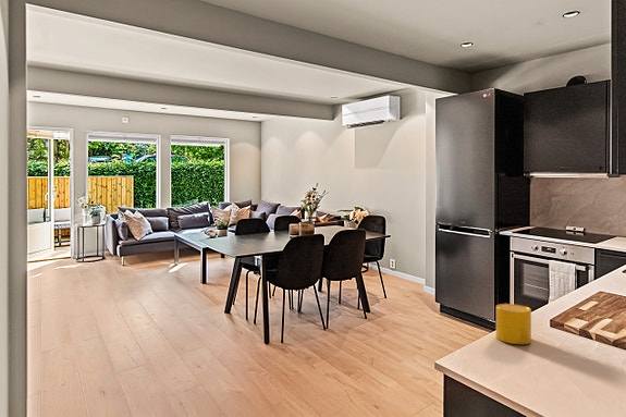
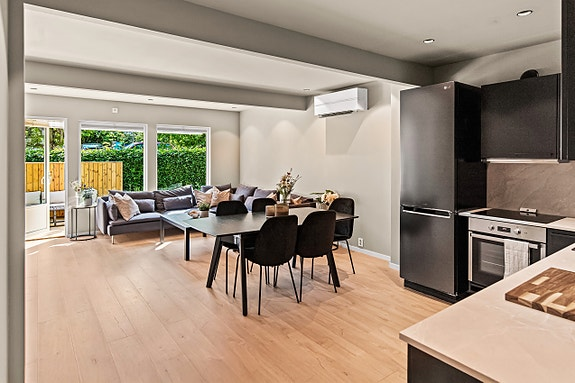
- cup [495,303,532,345]
